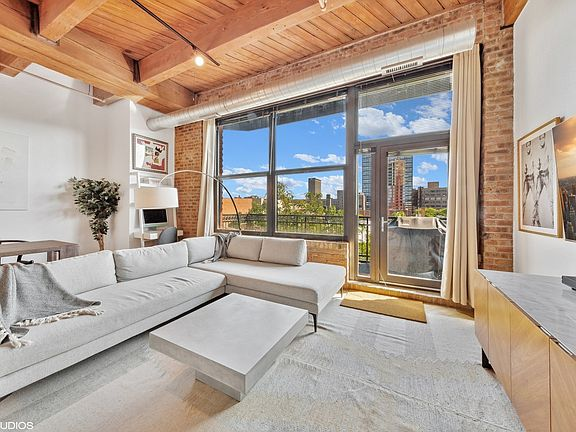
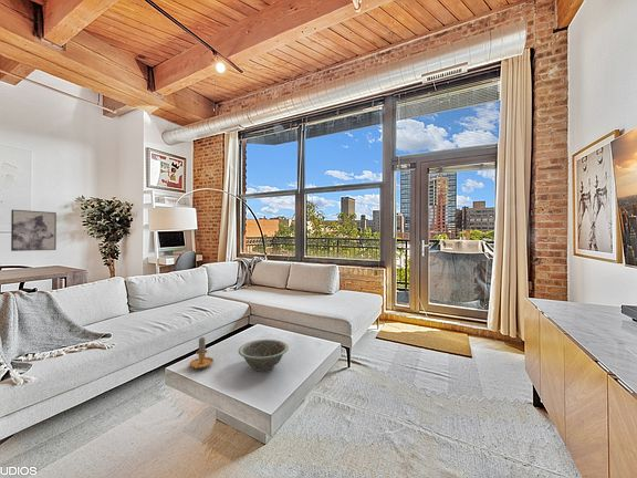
+ wall art [10,209,58,252]
+ candle [188,336,215,370]
+ decorative bowl [238,339,290,373]
